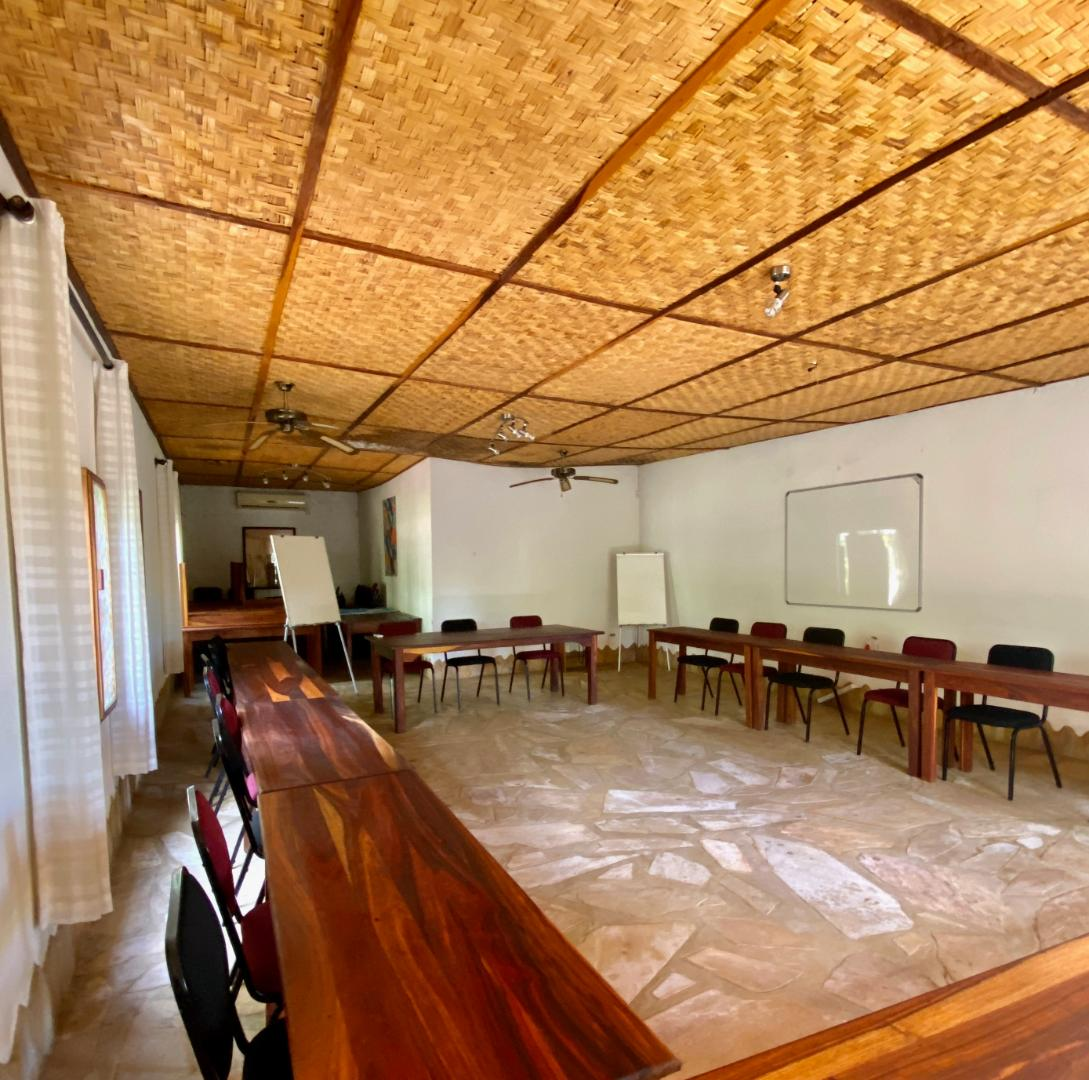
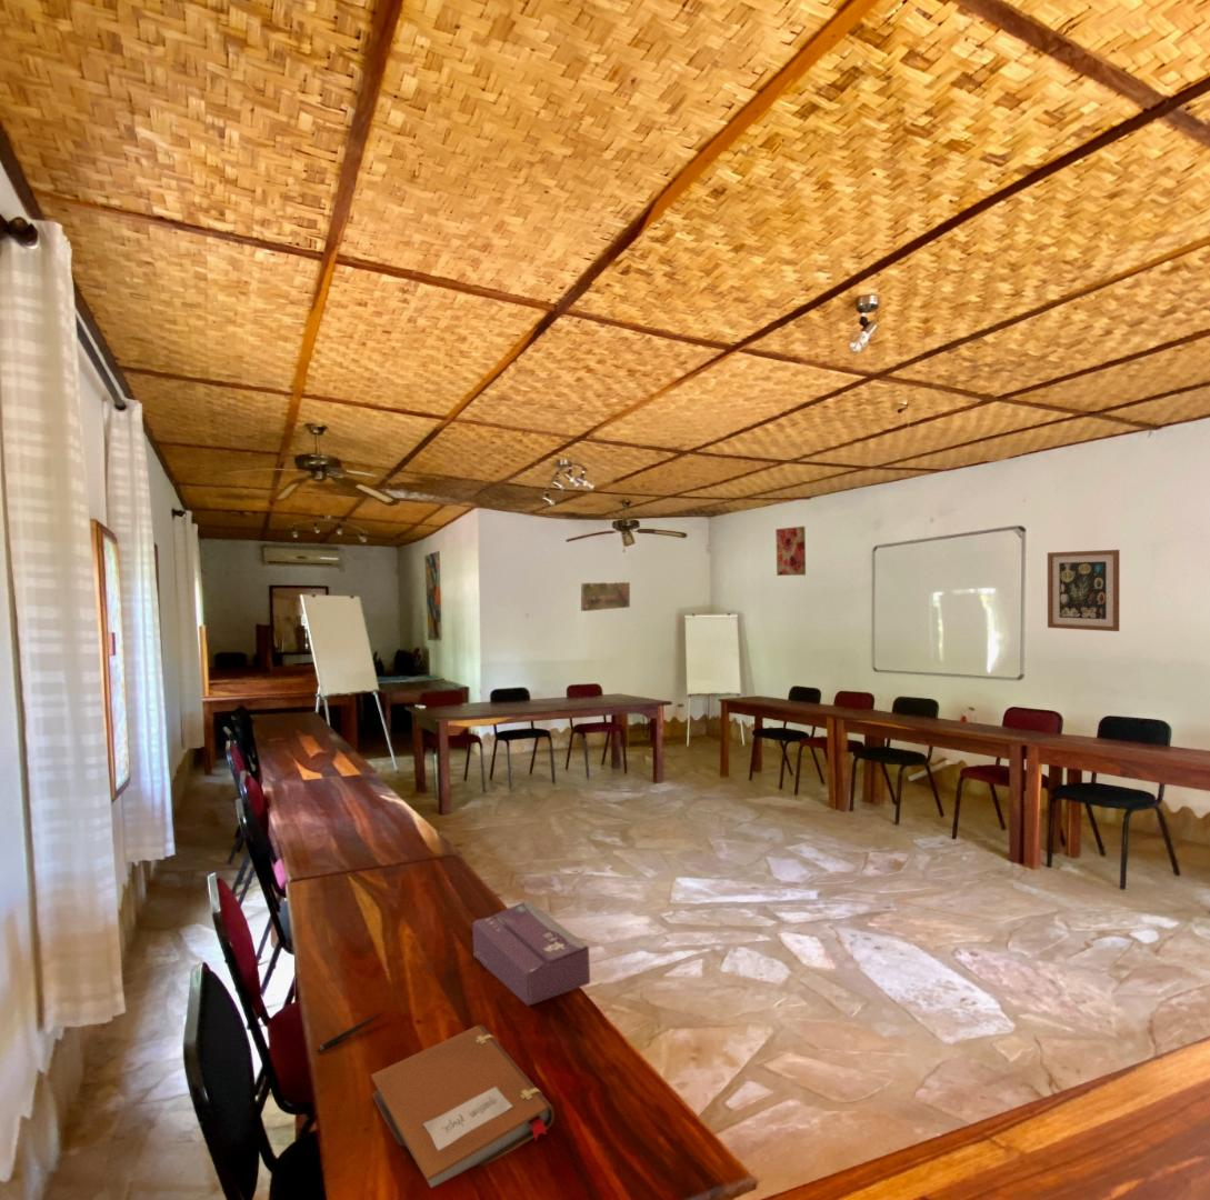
+ pen [316,1011,386,1052]
+ wall art [1047,549,1120,632]
+ wall art [774,526,807,577]
+ notebook [370,1023,556,1189]
+ map [580,581,631,612]
+ tissue box [471,899,591,1007]
